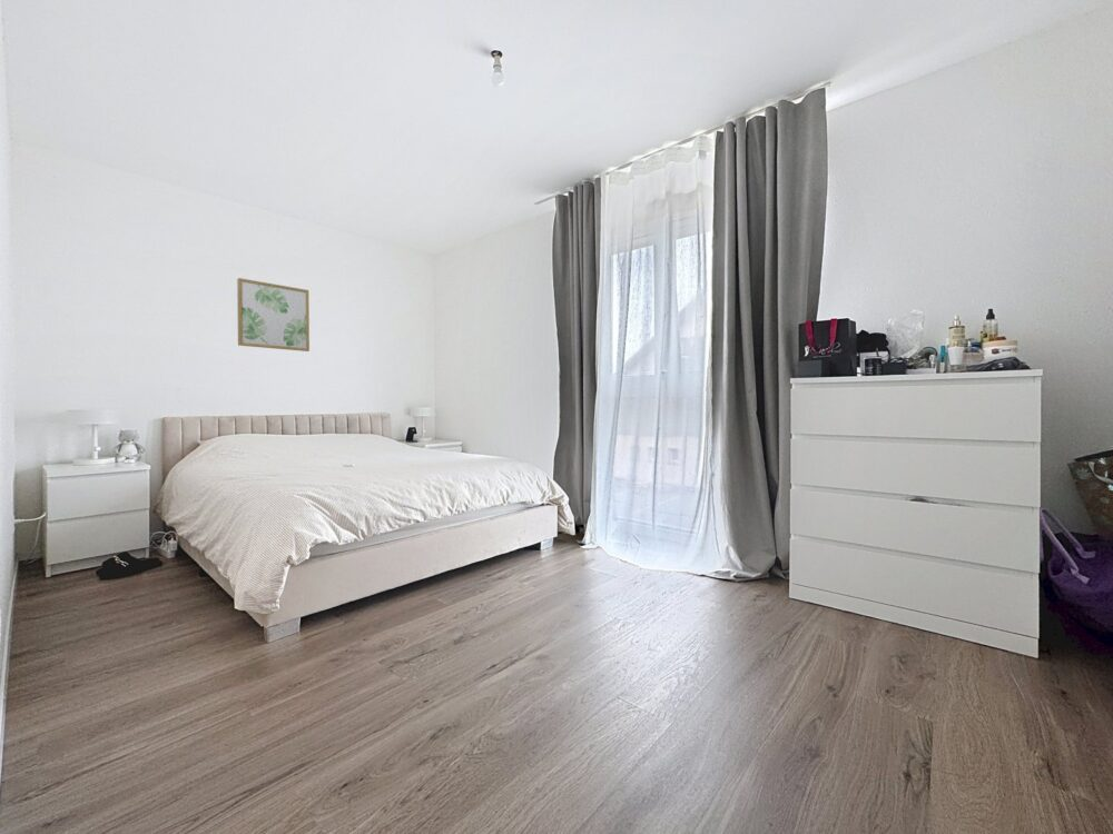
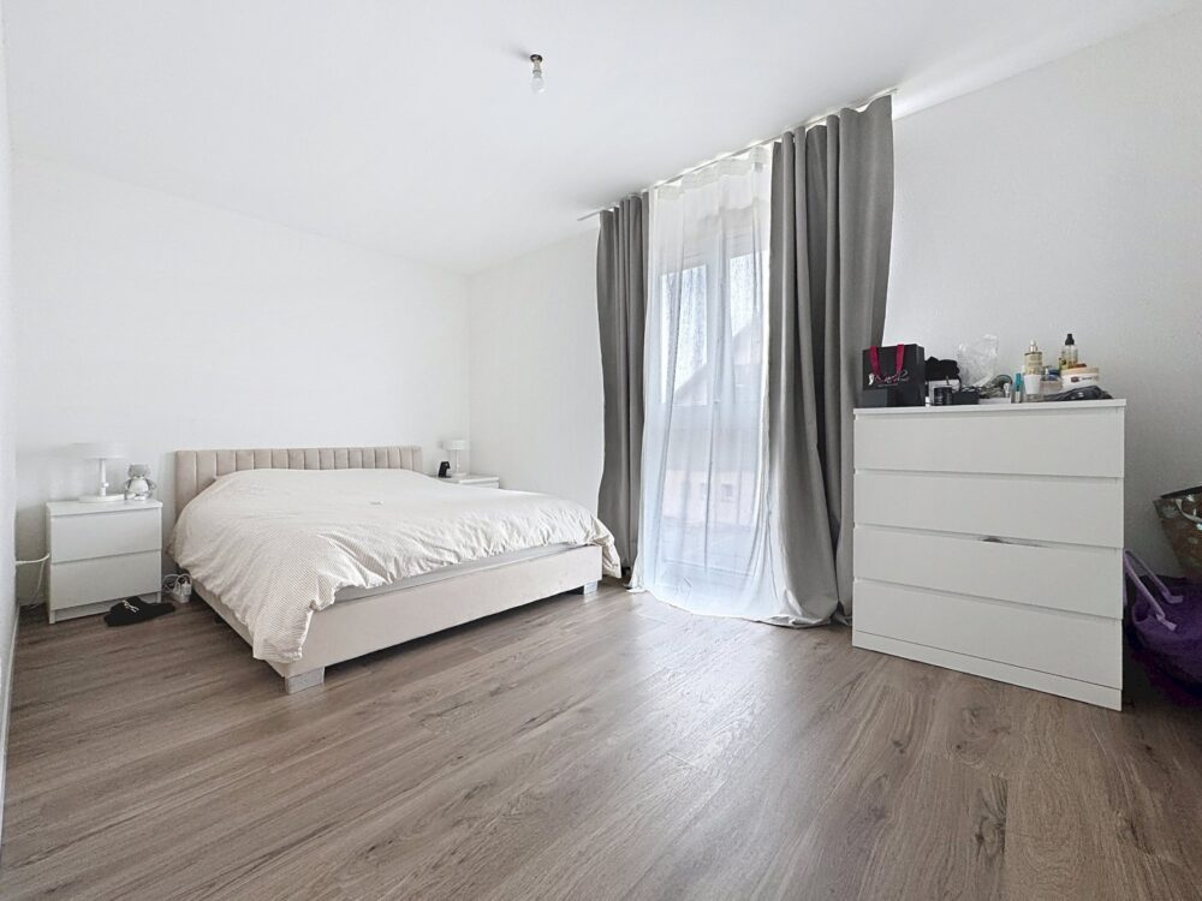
- wall art [236,277,311,353]
